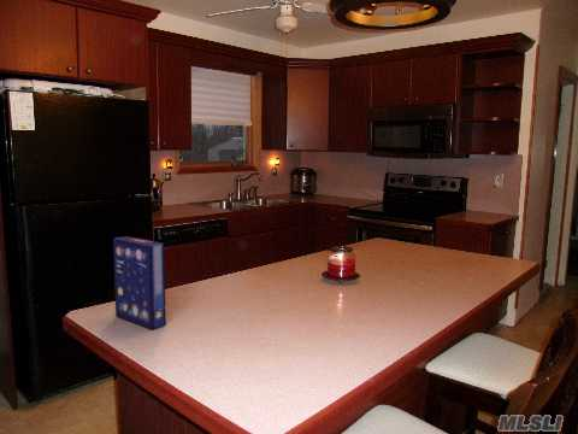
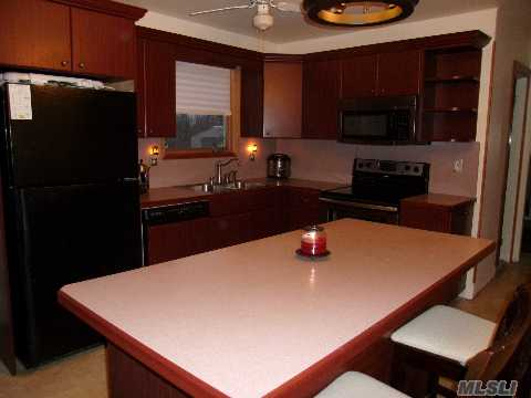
- cereal box [112,235,167,330]
